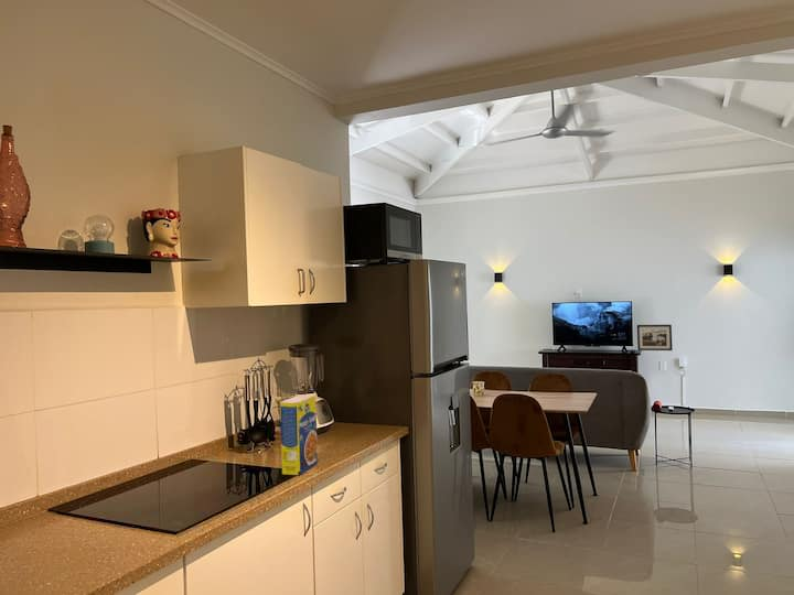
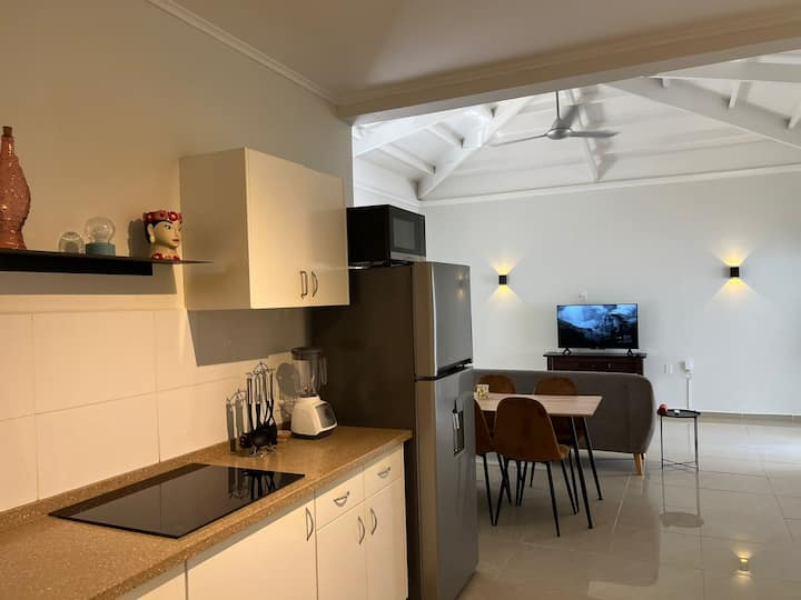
- legume [279,393,319,476]
- picture frame [636,324,674,351]
